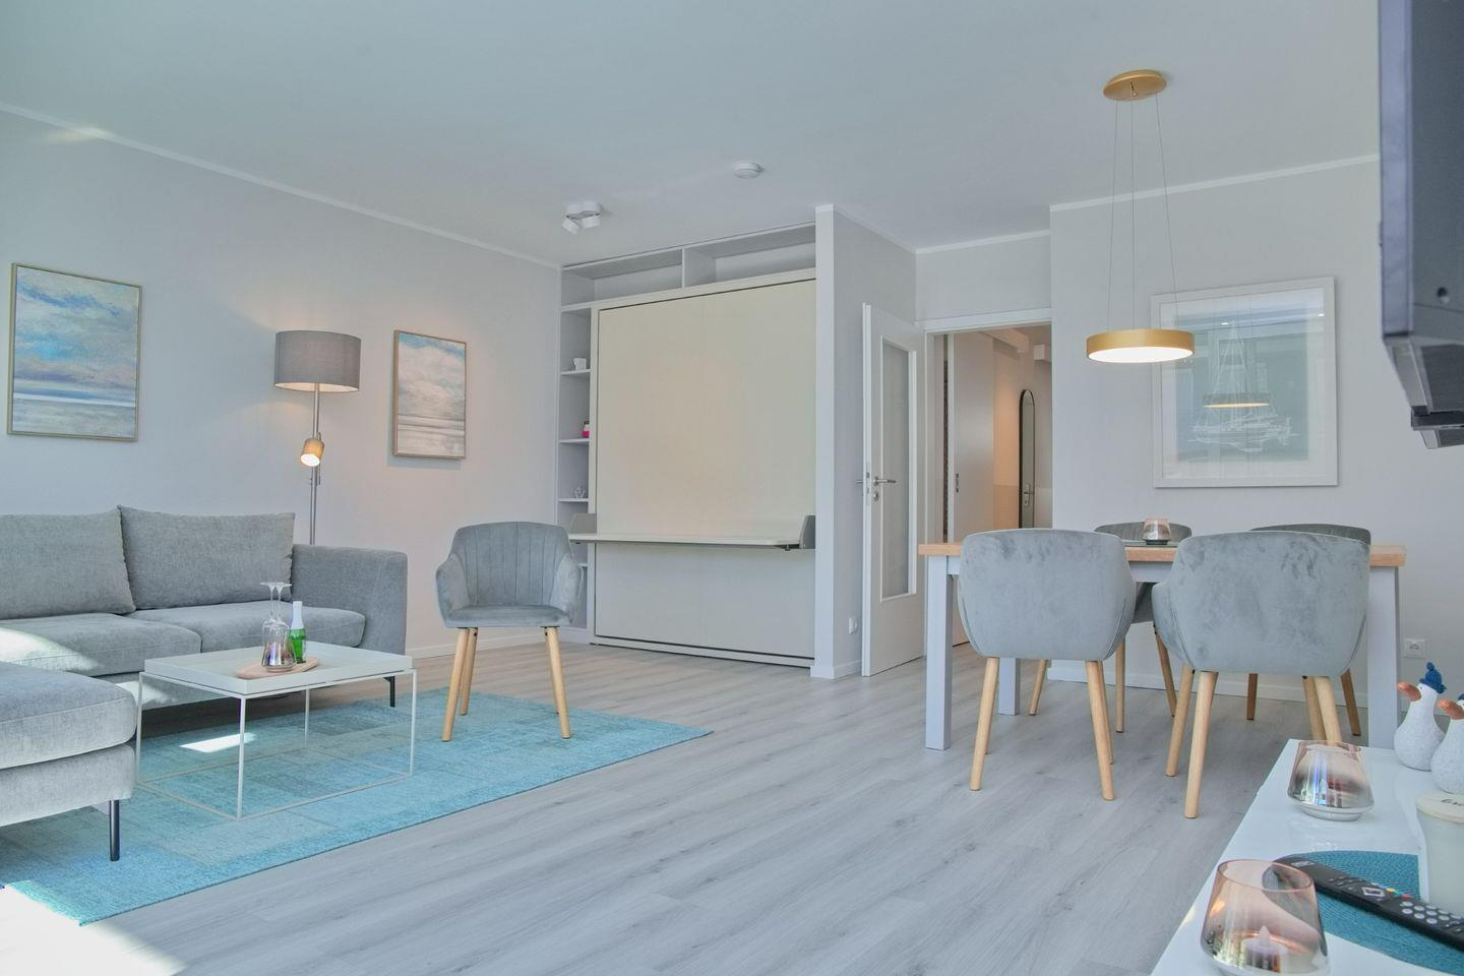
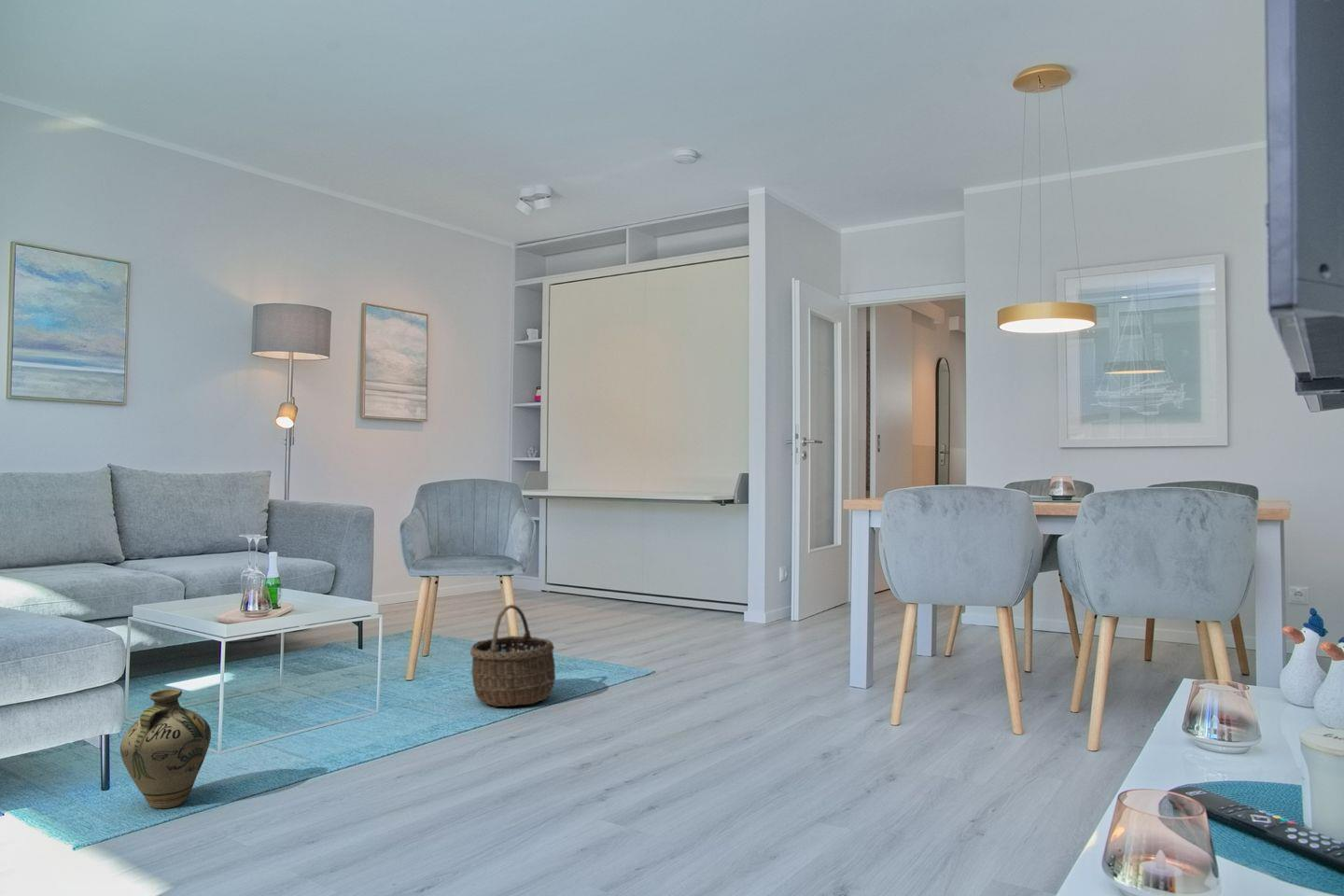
+ jug [119,688,212,809]
+ wicker basket [469,604,556,707]
